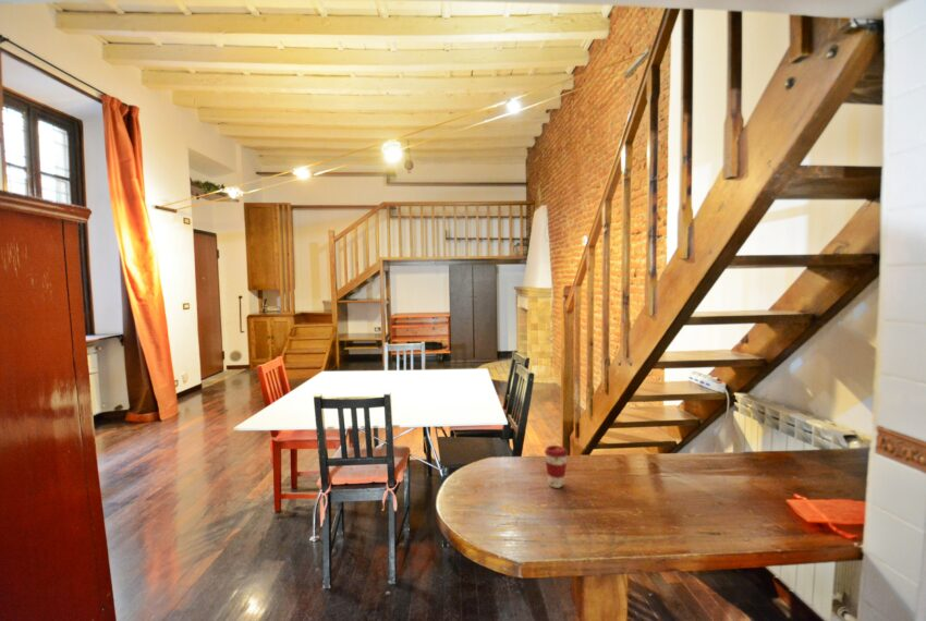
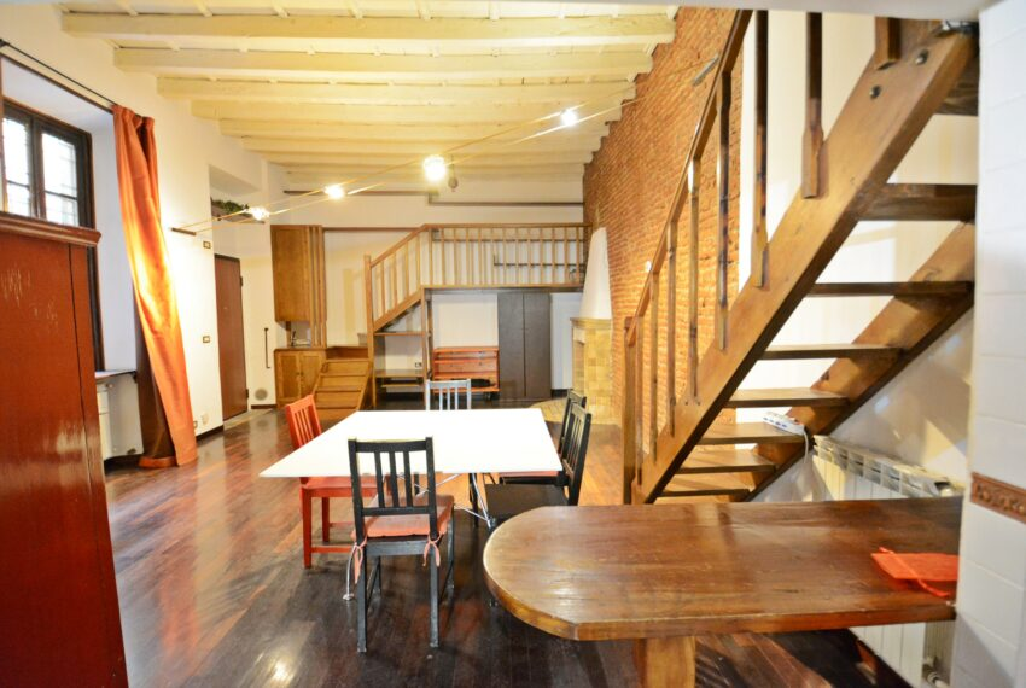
- coffee cup [544,445,569,489]
